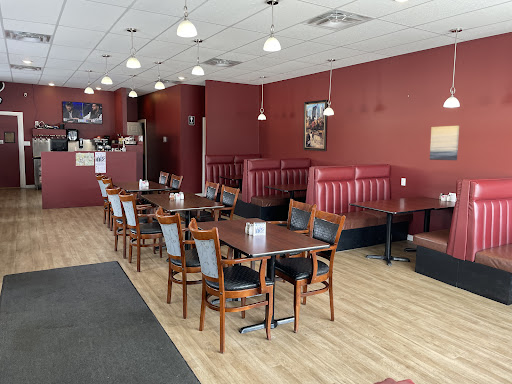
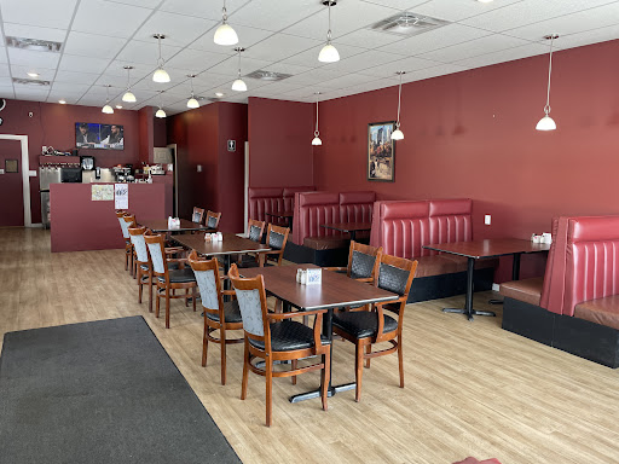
- wall art [429,125,460,161]
